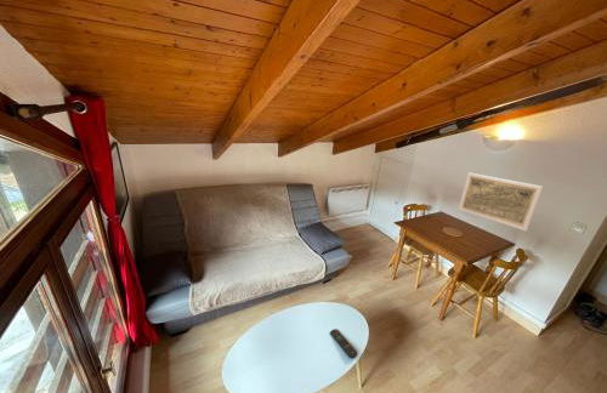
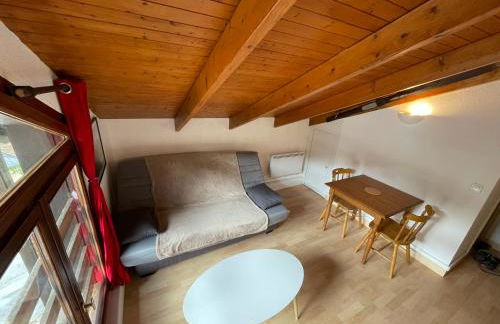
- remote control [329,328,358,359]
- map [458,171,544,232]
